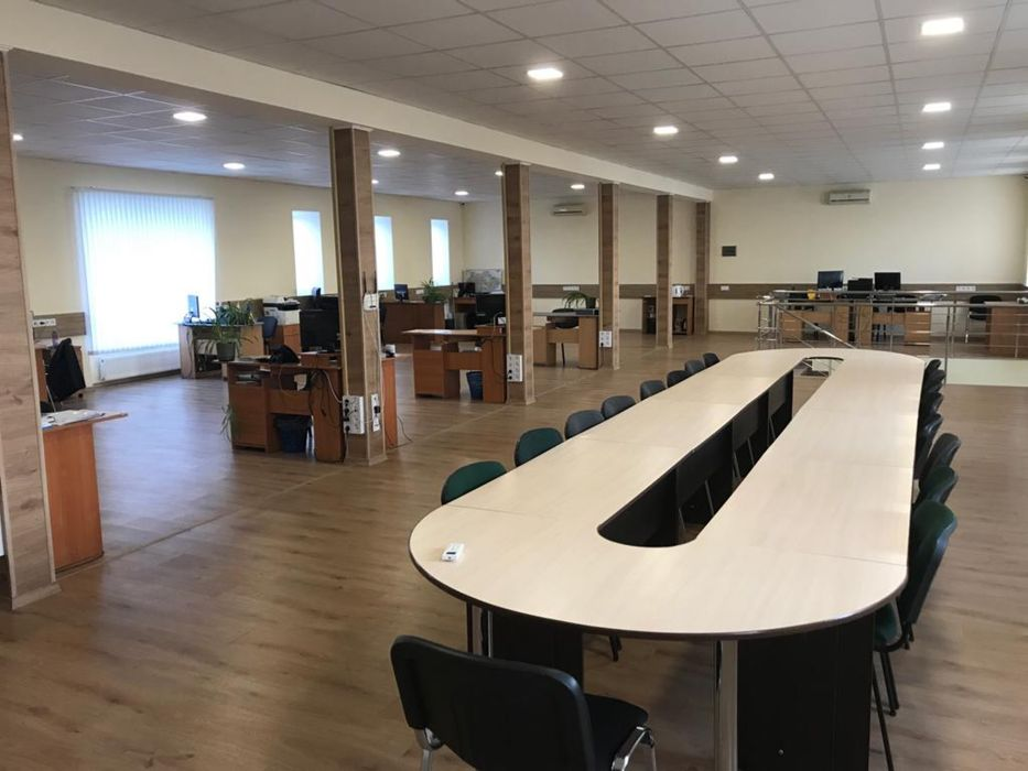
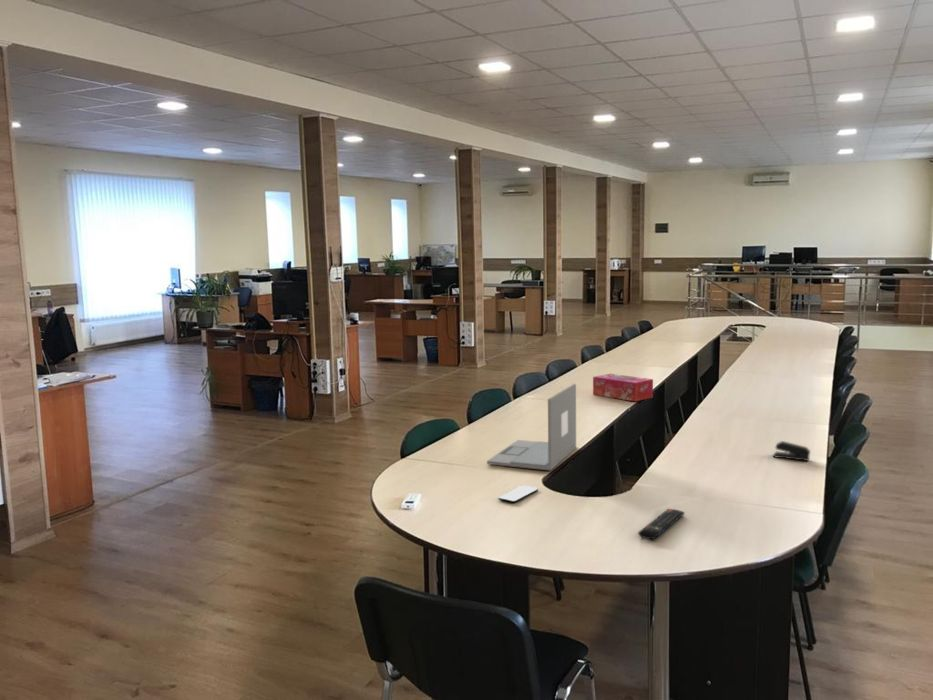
+ stapler [772,440,812,462]
+ smartphone [497,484,539,503]
+ remote control [637,508,685,540]
+ laptop [486,383,577,472]
+ tissue box [592,373,654,402]
